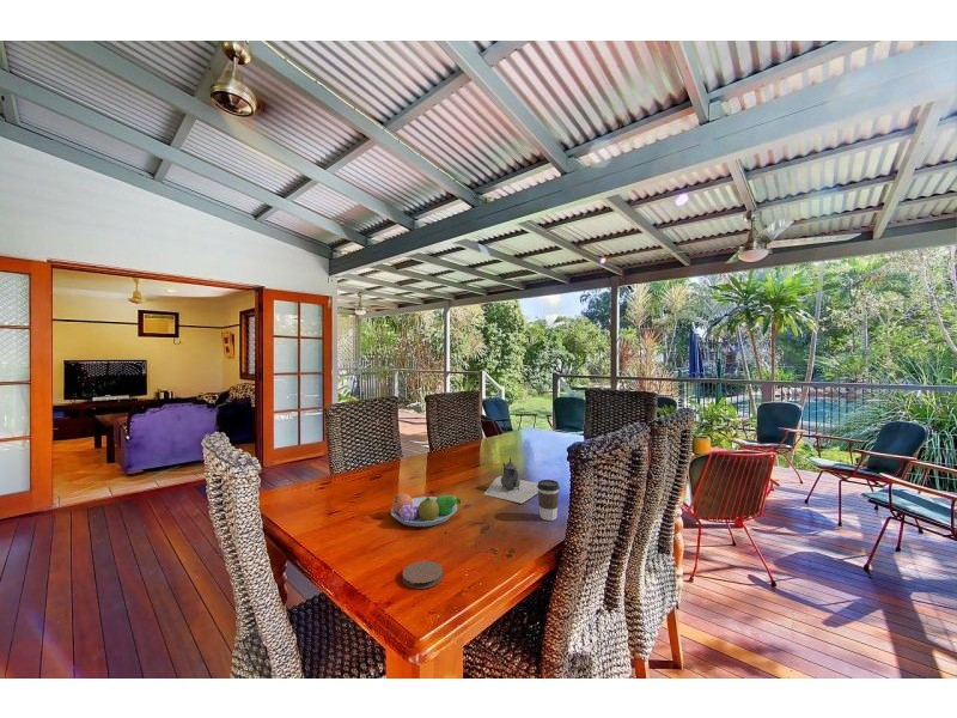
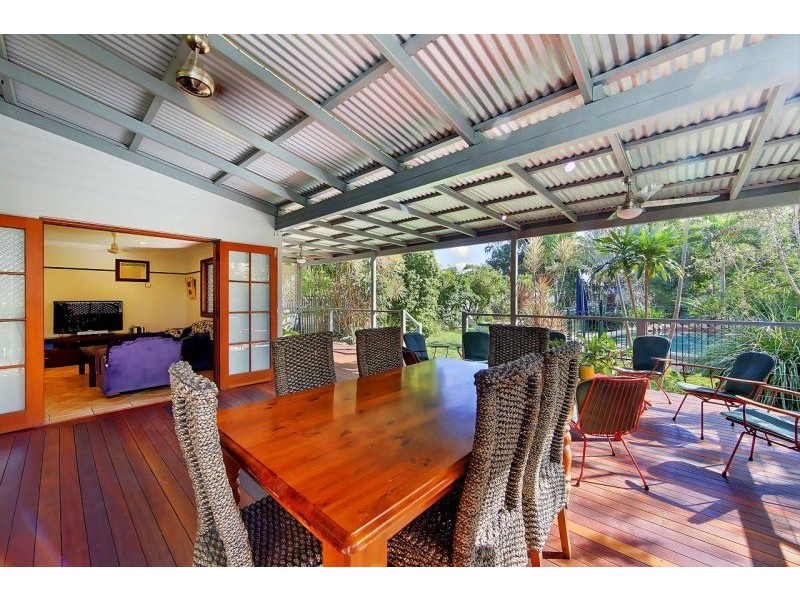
- coaster [402,560,444,590]
- coffee cup [537,479,561,522]
- teapot [483,457,538,505]
- fruit bowl [390,492,462,528]
